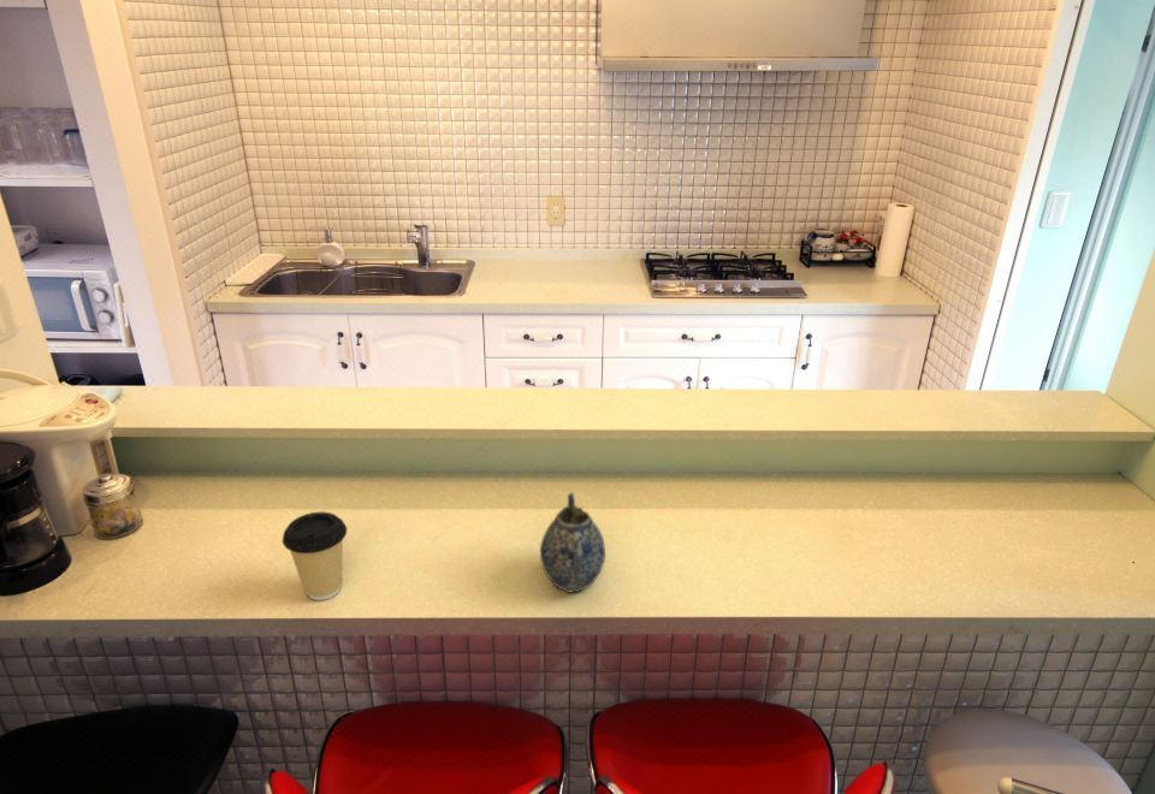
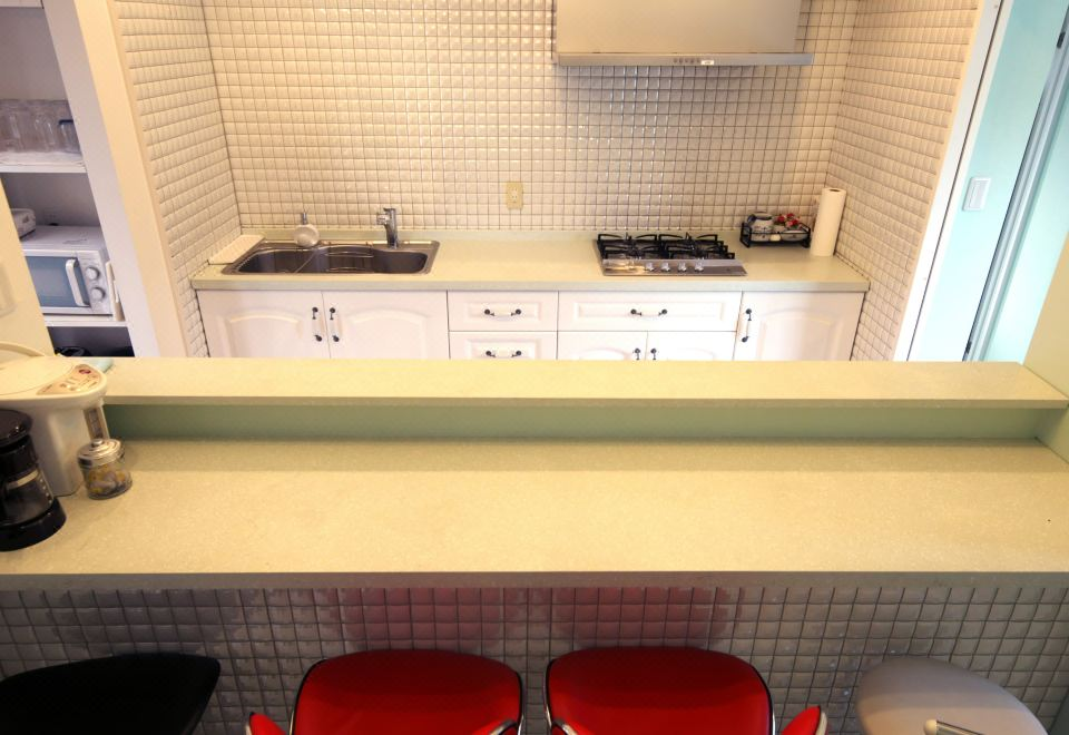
- coffee cup [282,511,349,602]
- teapot [539,491,606,593]
